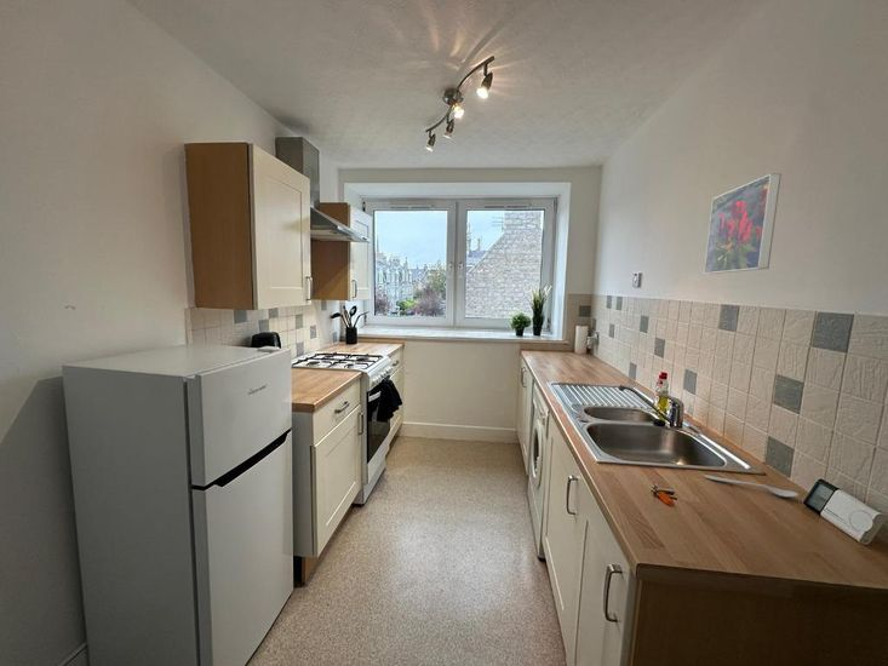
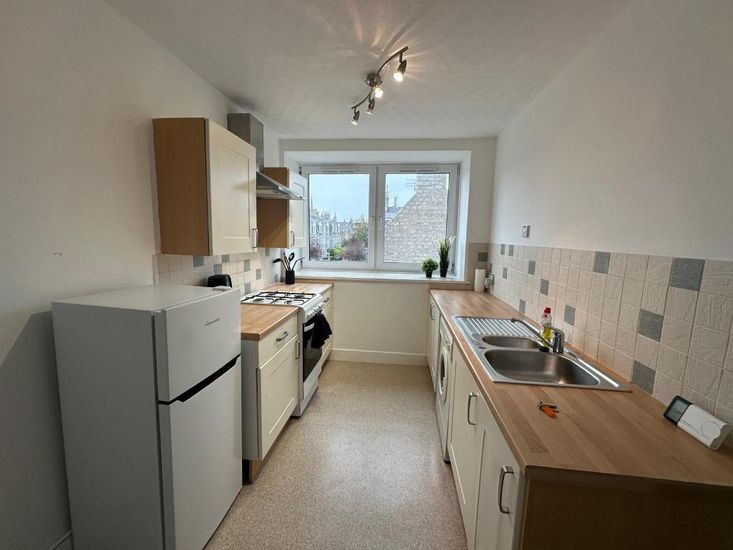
- spoon [703,473,800,498]
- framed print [703,172,783,275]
